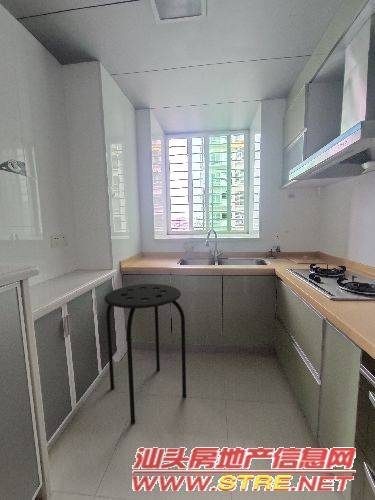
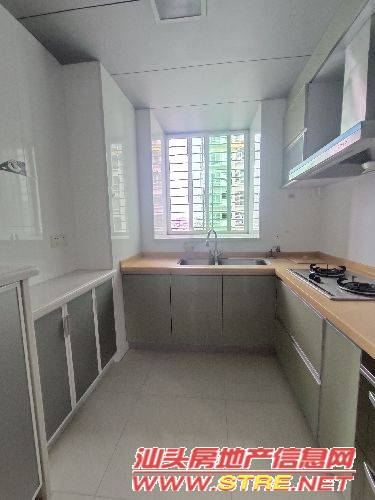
- stool [103,283,187,425]
